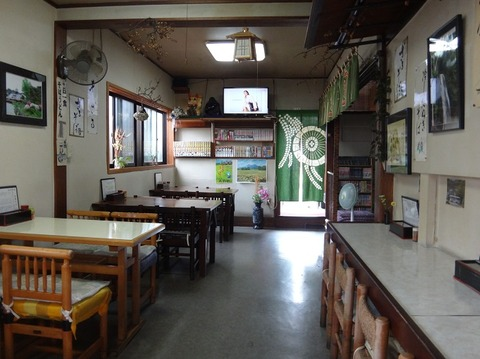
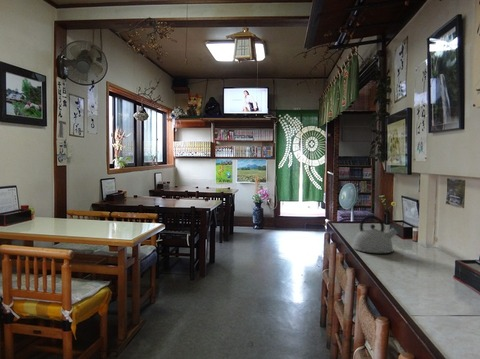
+ kettle [351,215,399,254]
